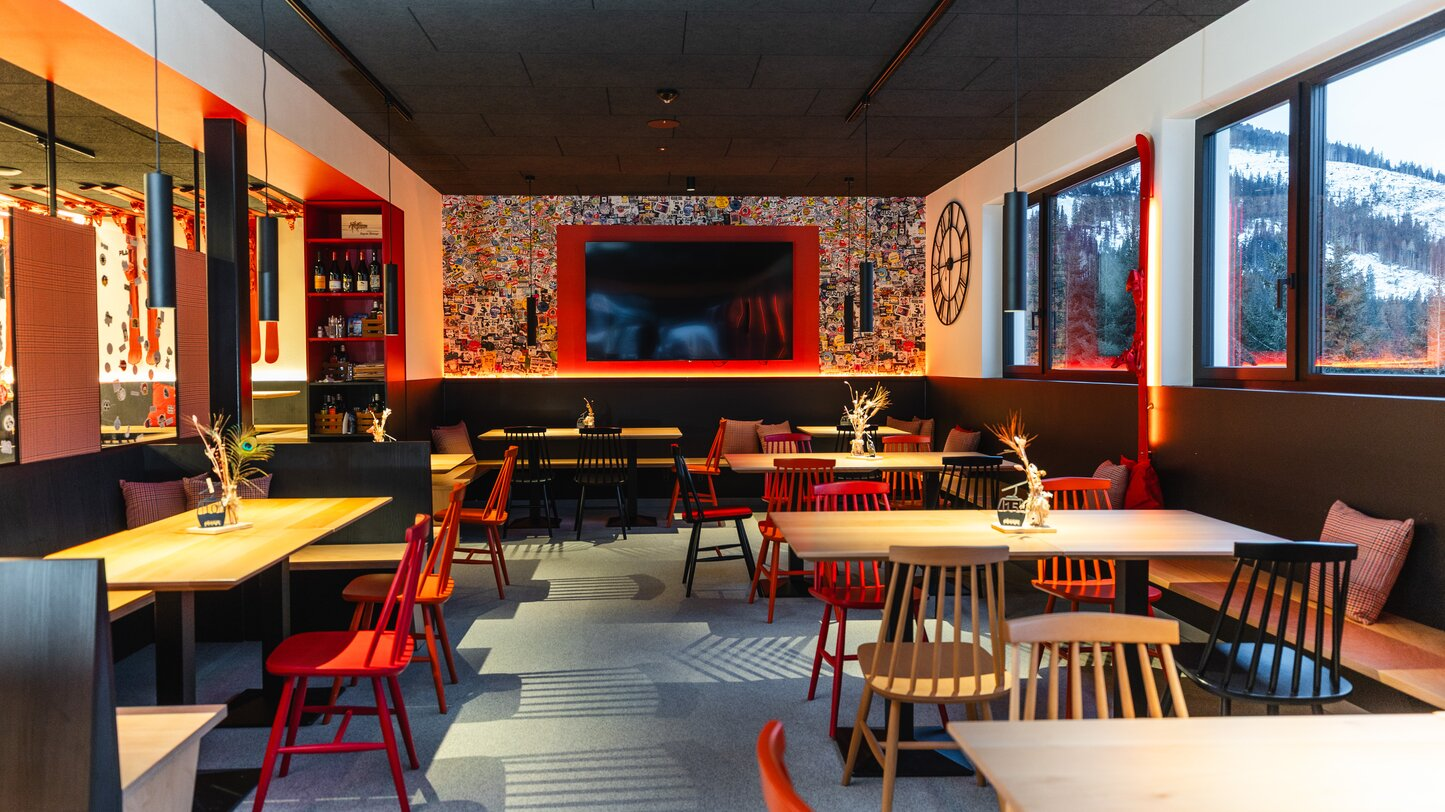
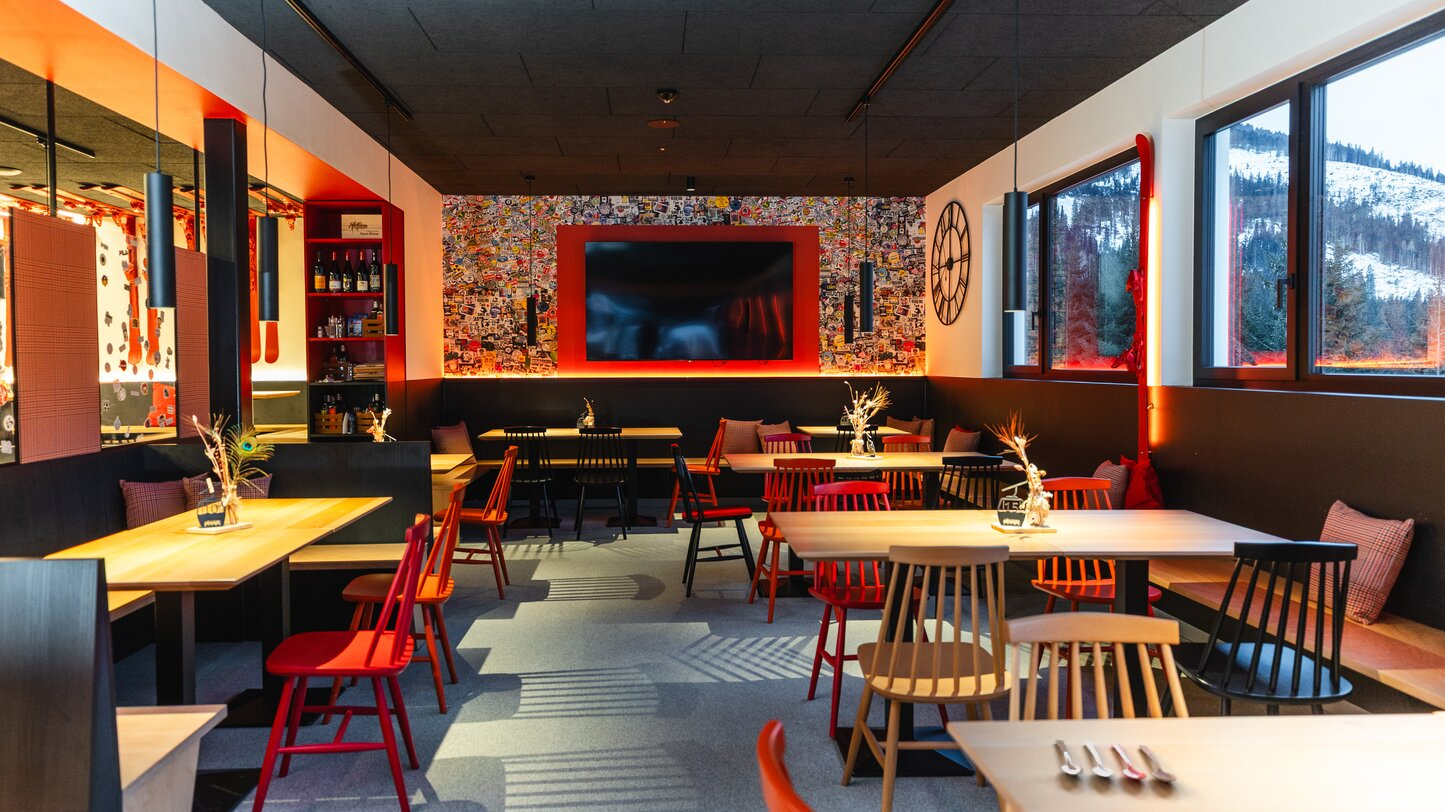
+ cooking utensil [1054,739,1178,783]
